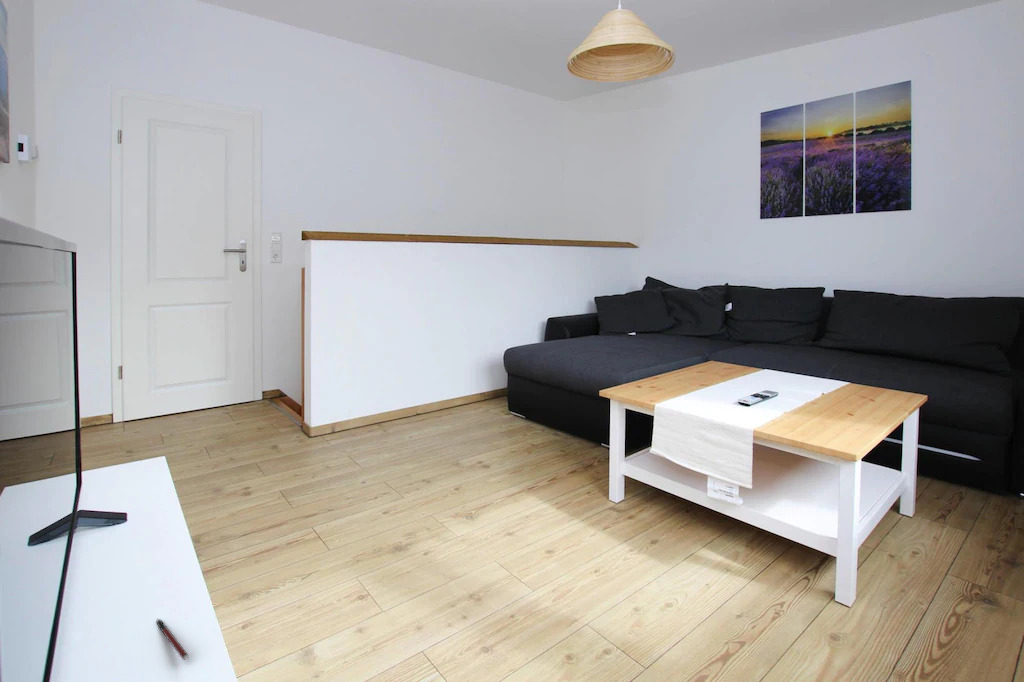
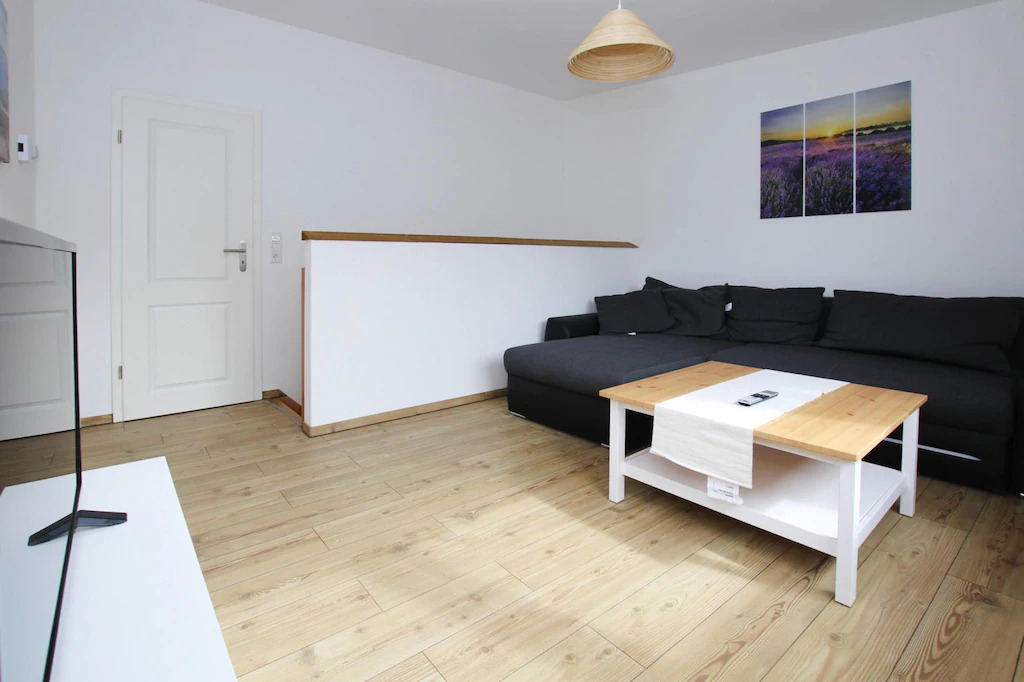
- pen [155,618,189,661]
